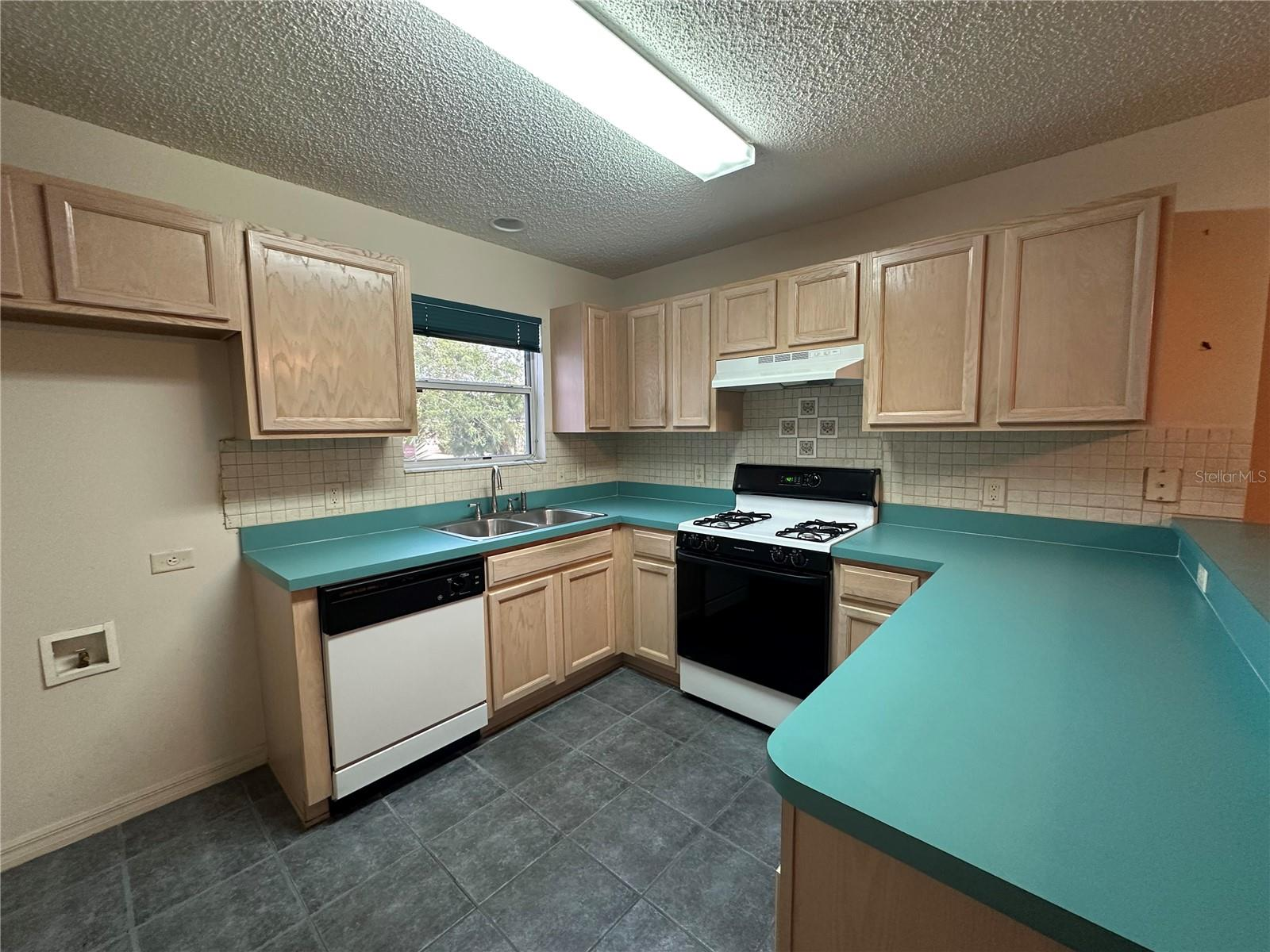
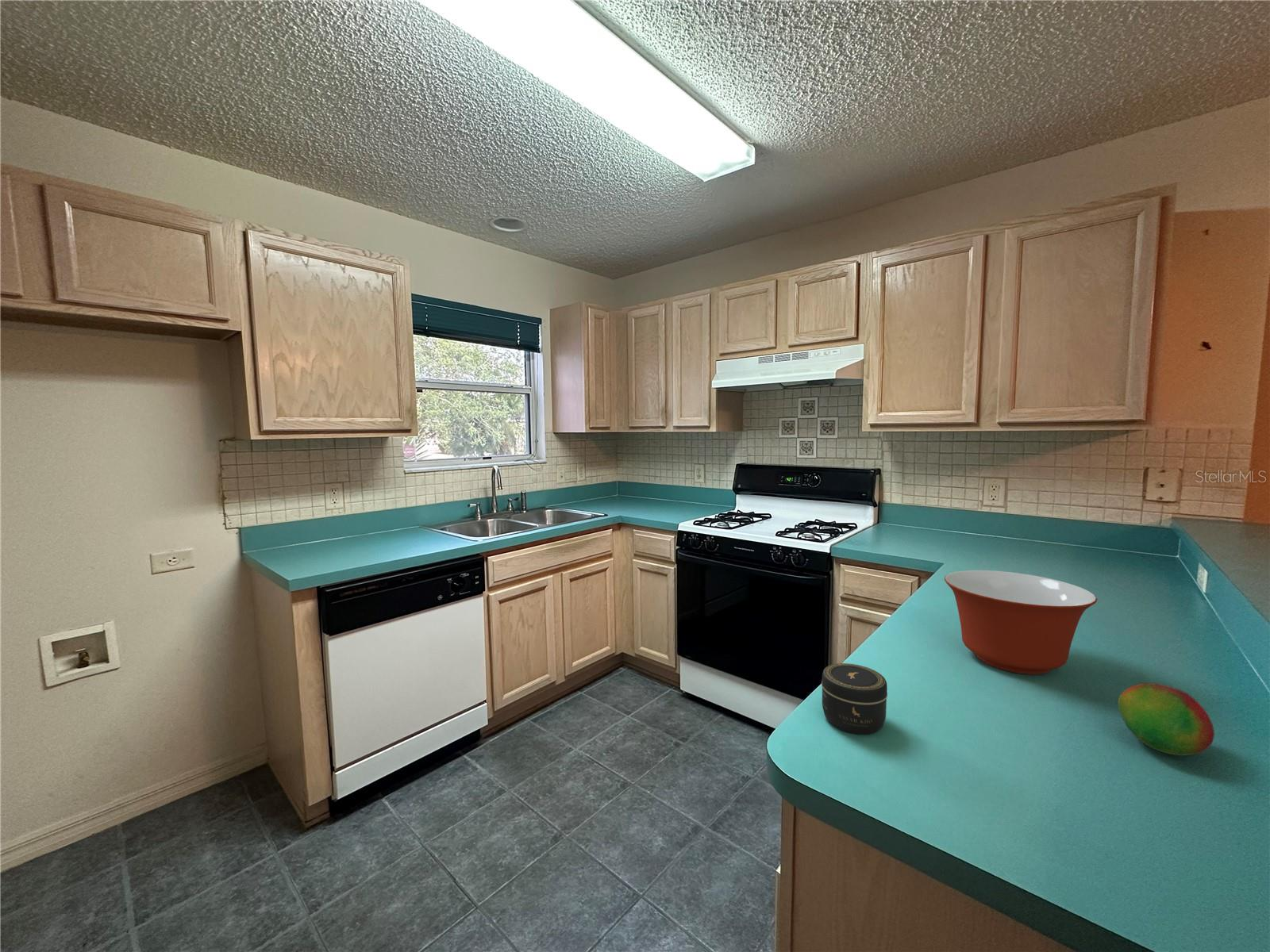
+ mixing bowl [944,570,1098,675]
+ fruit [1118,682,1215,757]
+ jar [821,662,888,735]
